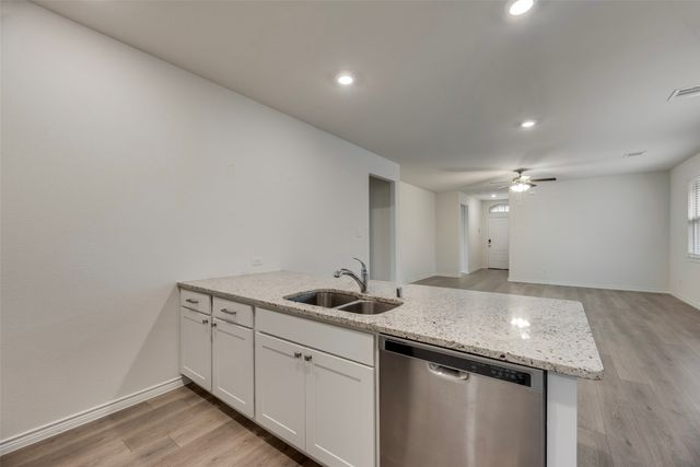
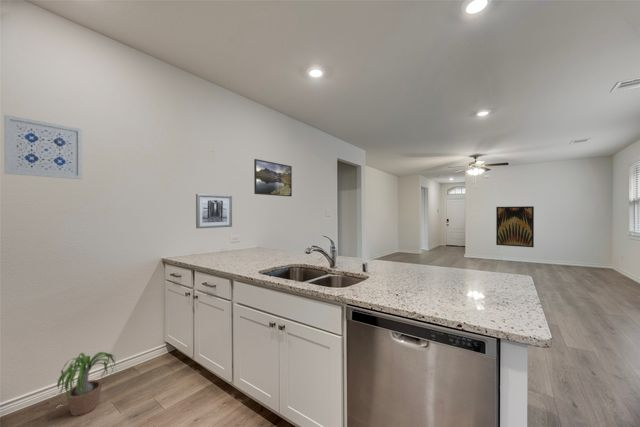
+ wall art [3,114,83,180]
+ wall art [195,193,233,229]
+ wall art [495,205,535,248]
+ potted plant [47,351,123,417]
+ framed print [253,158,293,197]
